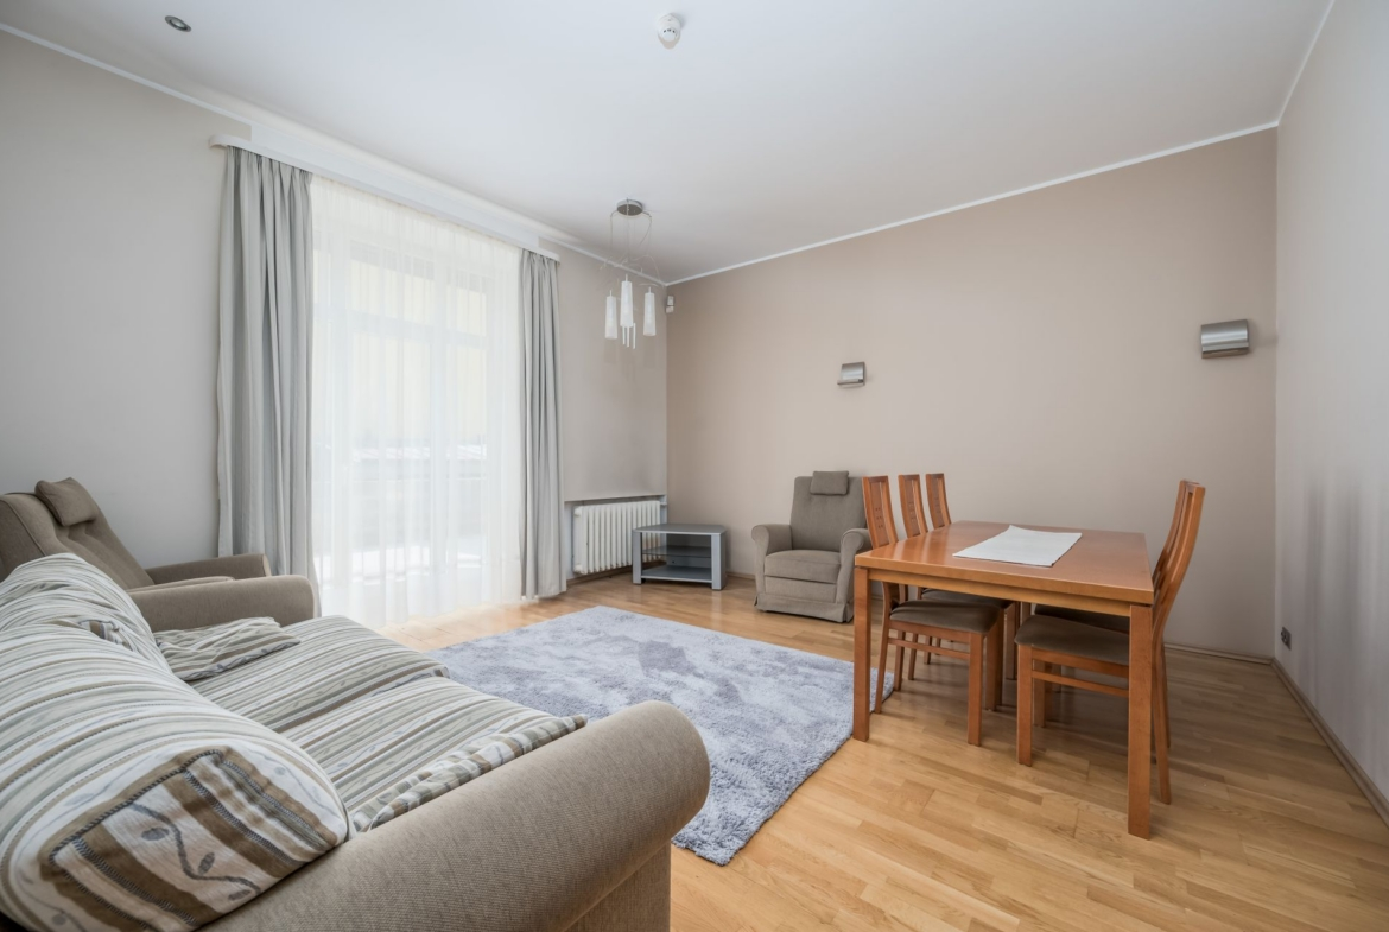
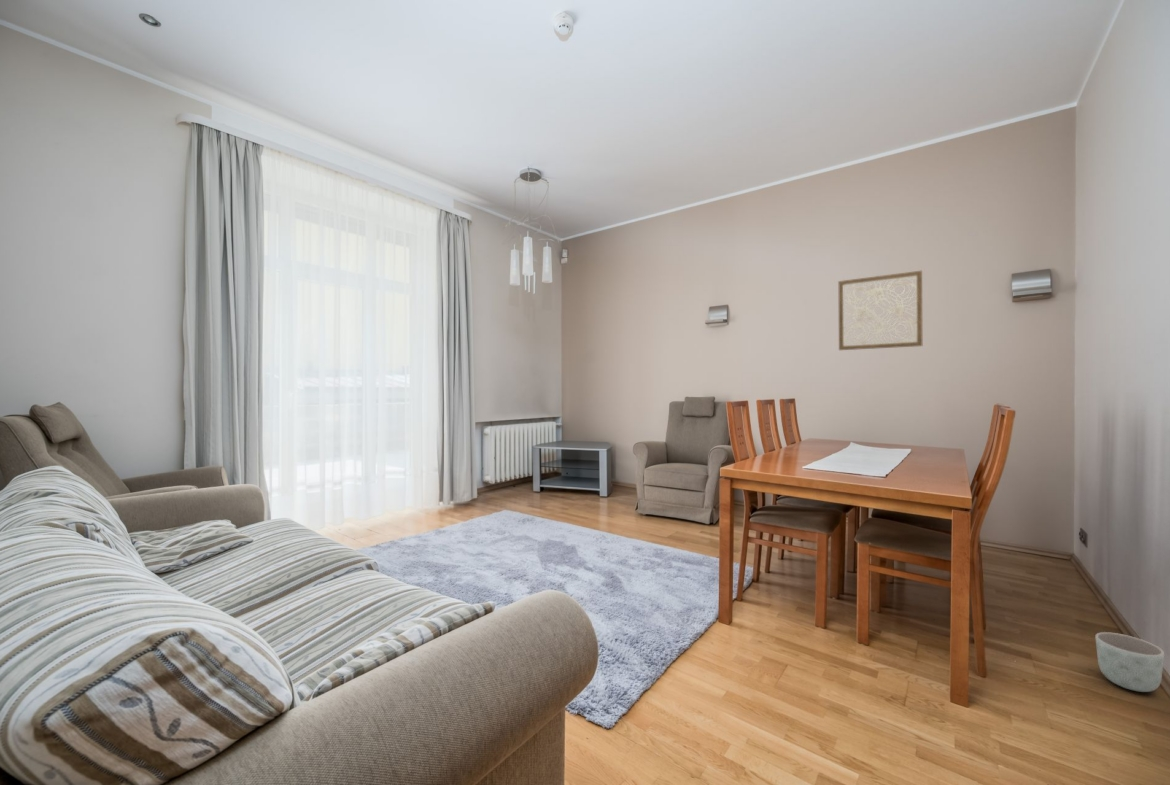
+ planter [1094,631,1165,693]
+ wall art [837,270,923,351]
